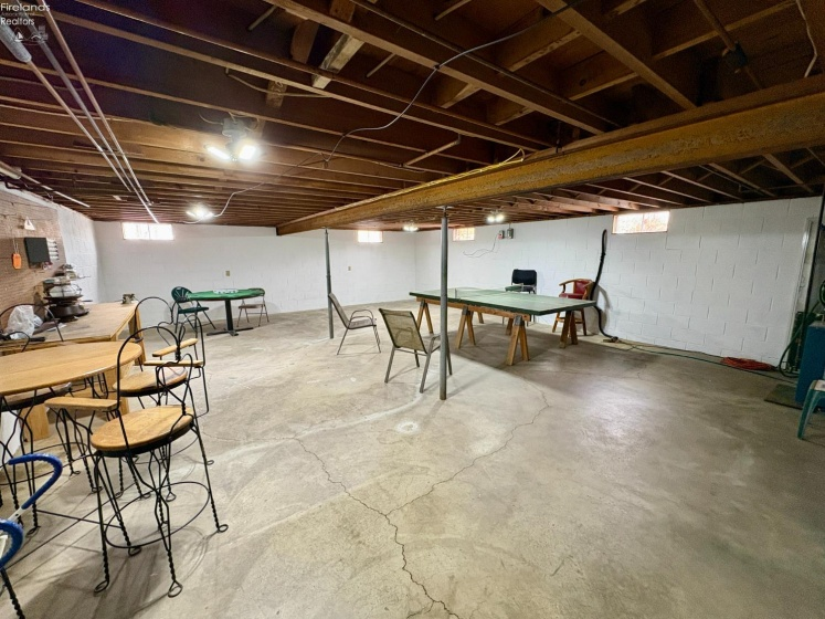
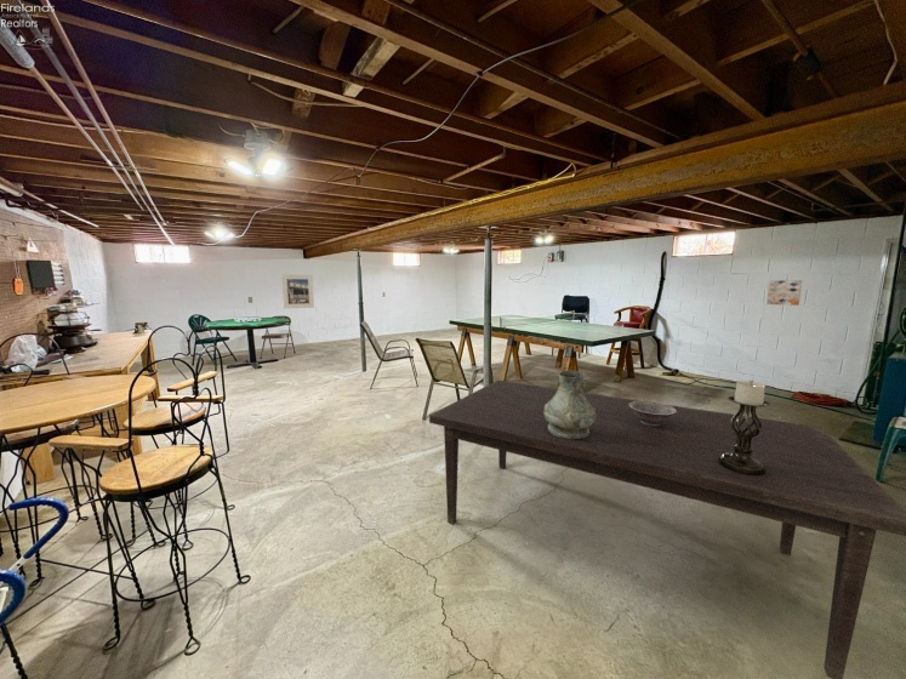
+ wall art [765,279,803,307]
+ vase [543,369,596,439]
+ decorative bowl [628,400,677,426]
+ candle holder [718,380,771,475]
+ dining table [428,380,906,679]
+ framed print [280,273,315,309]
